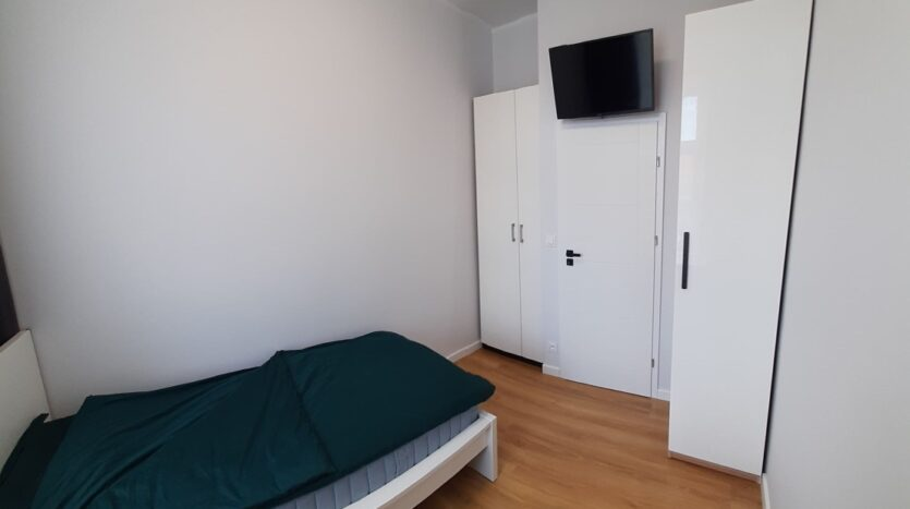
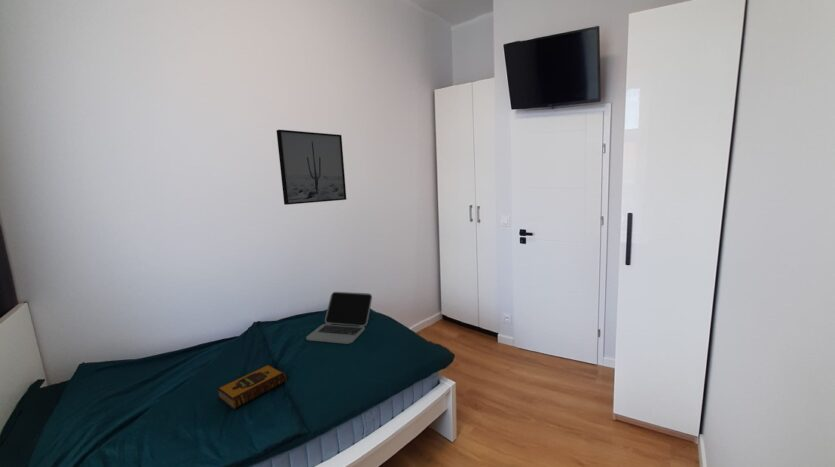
+ laptop [305,291,373,345]
+ wall art [275,129,347,206]
+ hardback book [216,364,288,410]
